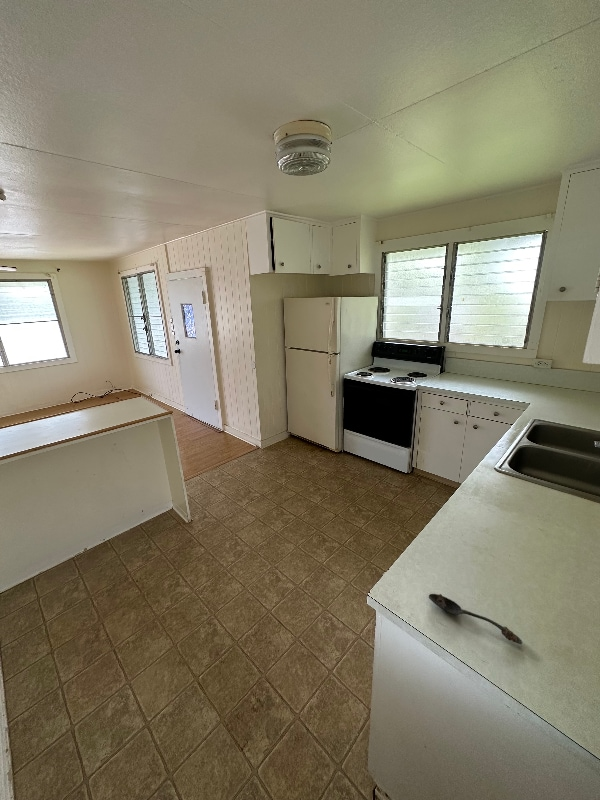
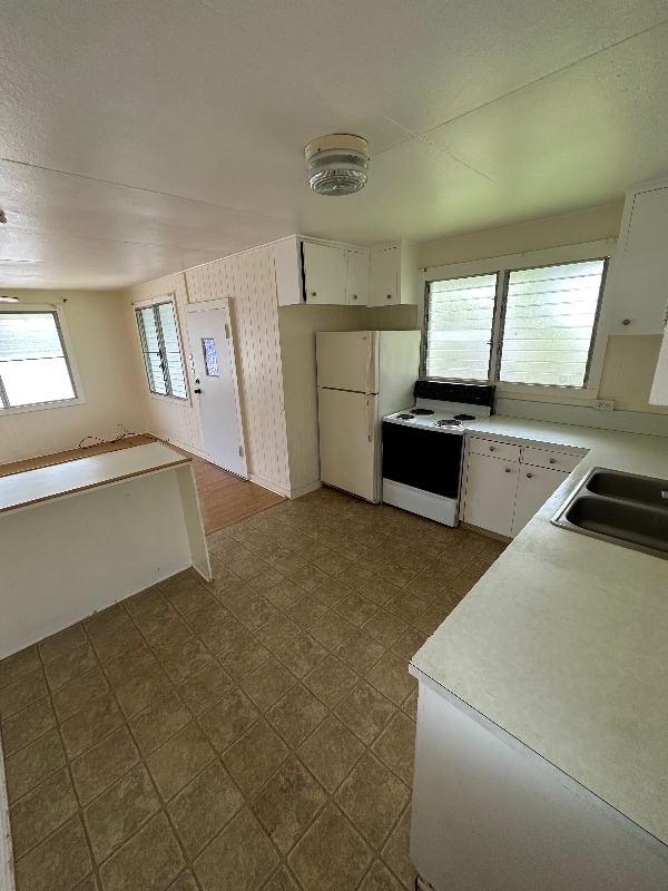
- spoon [428,593,523,645]
